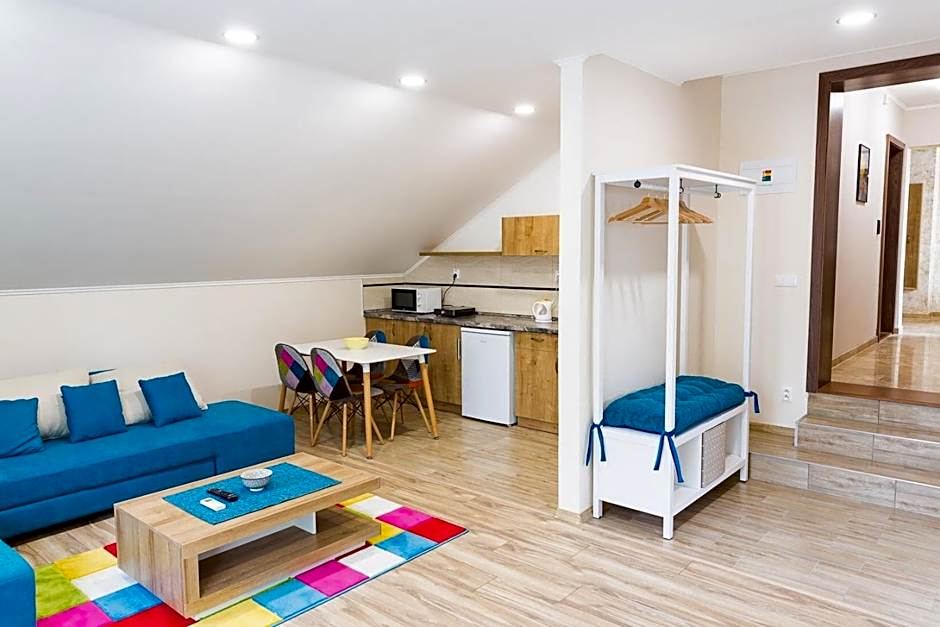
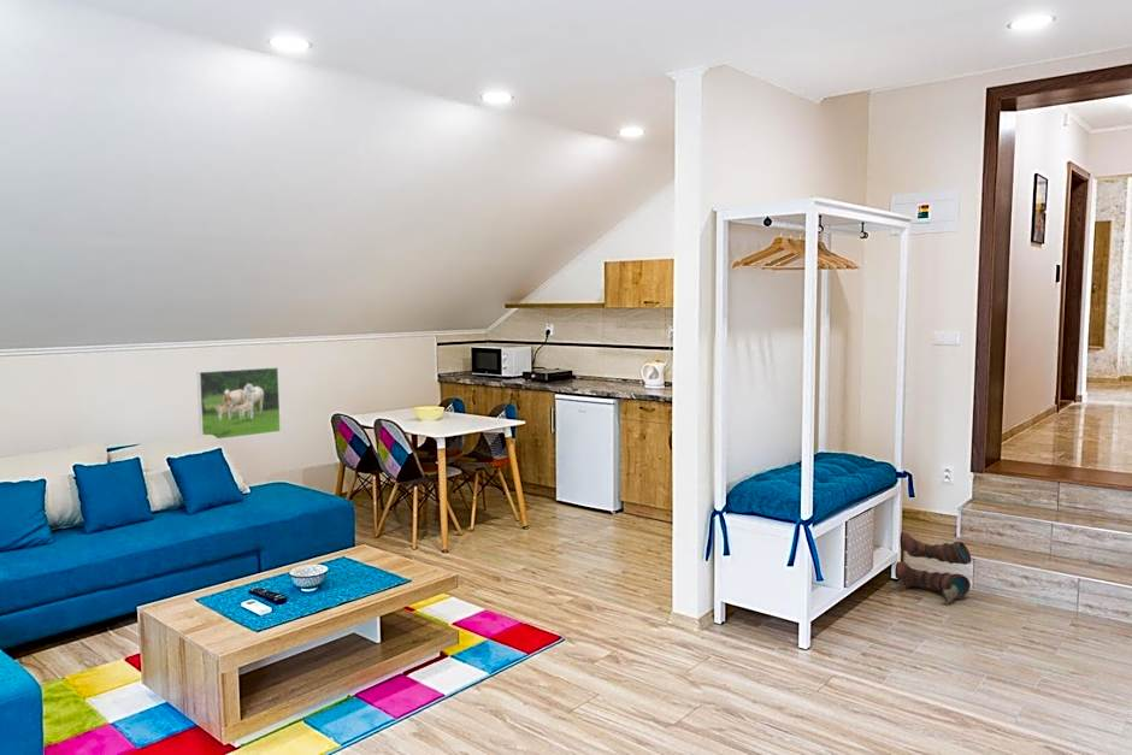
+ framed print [196,366,282,441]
+ boots [894,531,972,604]
